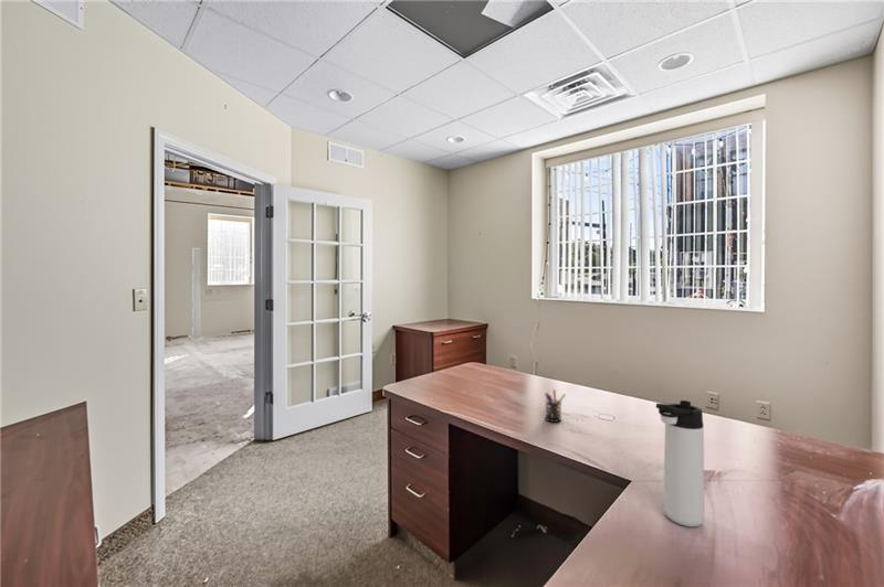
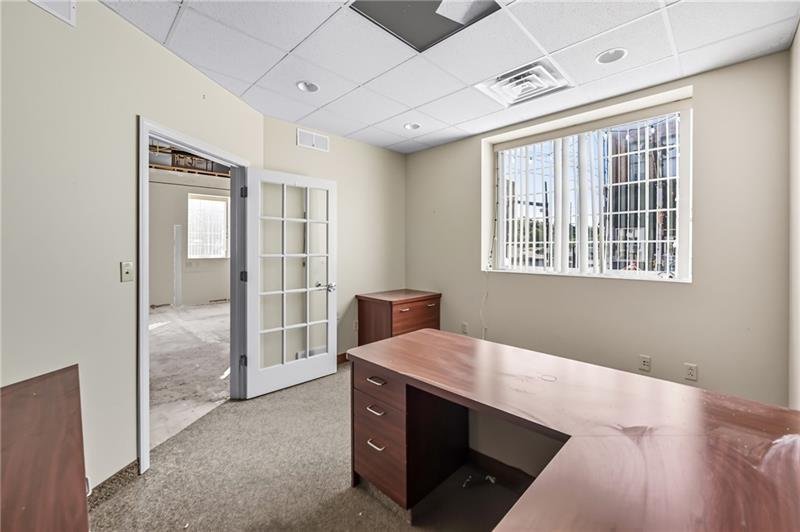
- thermos bottle [655,399,706,527]
- pen holder [544,388,567,424]
